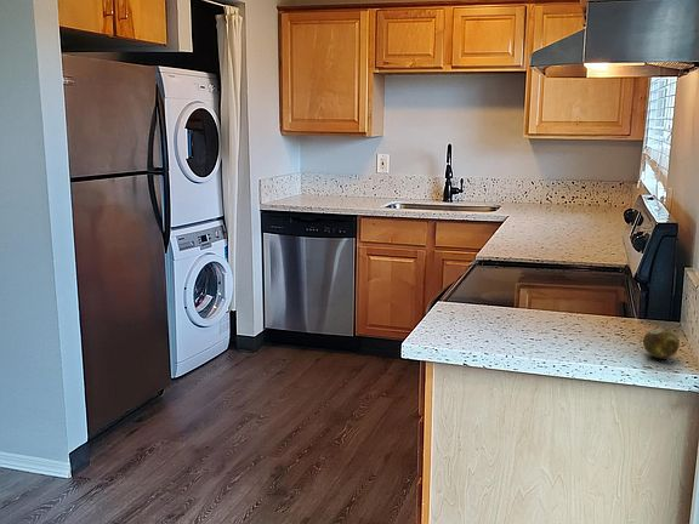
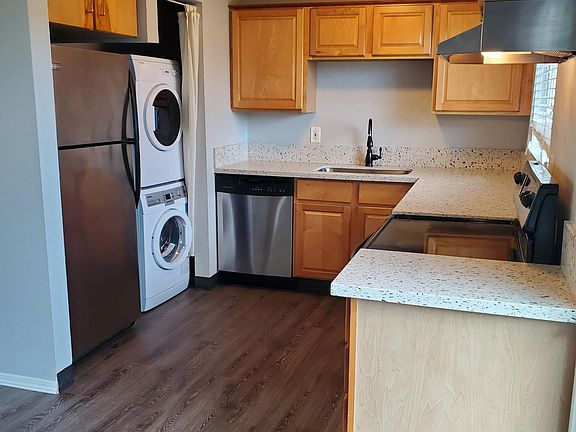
- fruit [642,329,681,359]
